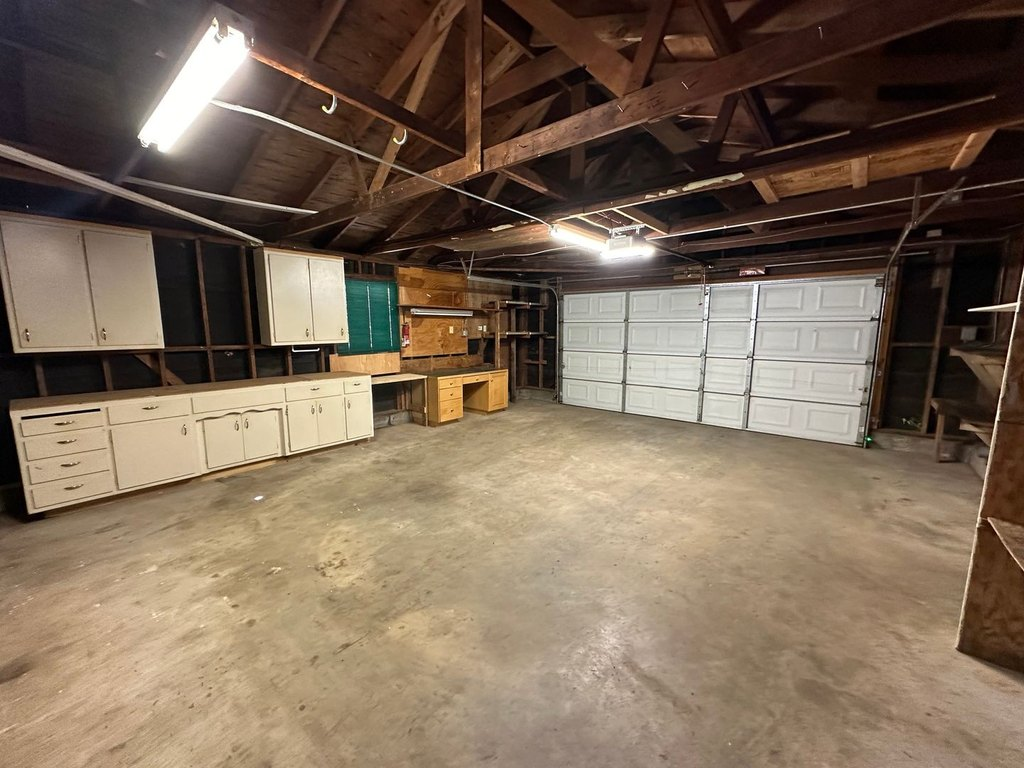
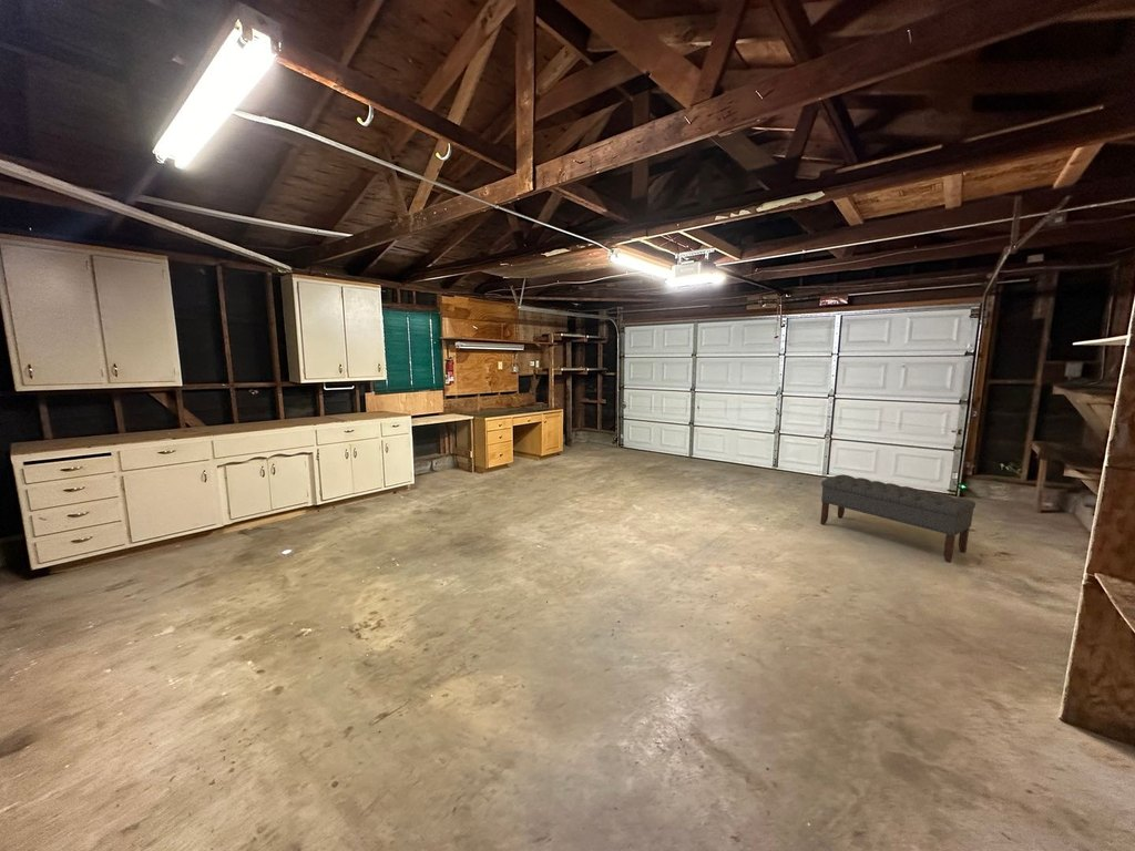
+ bench [819,473,976,564]
